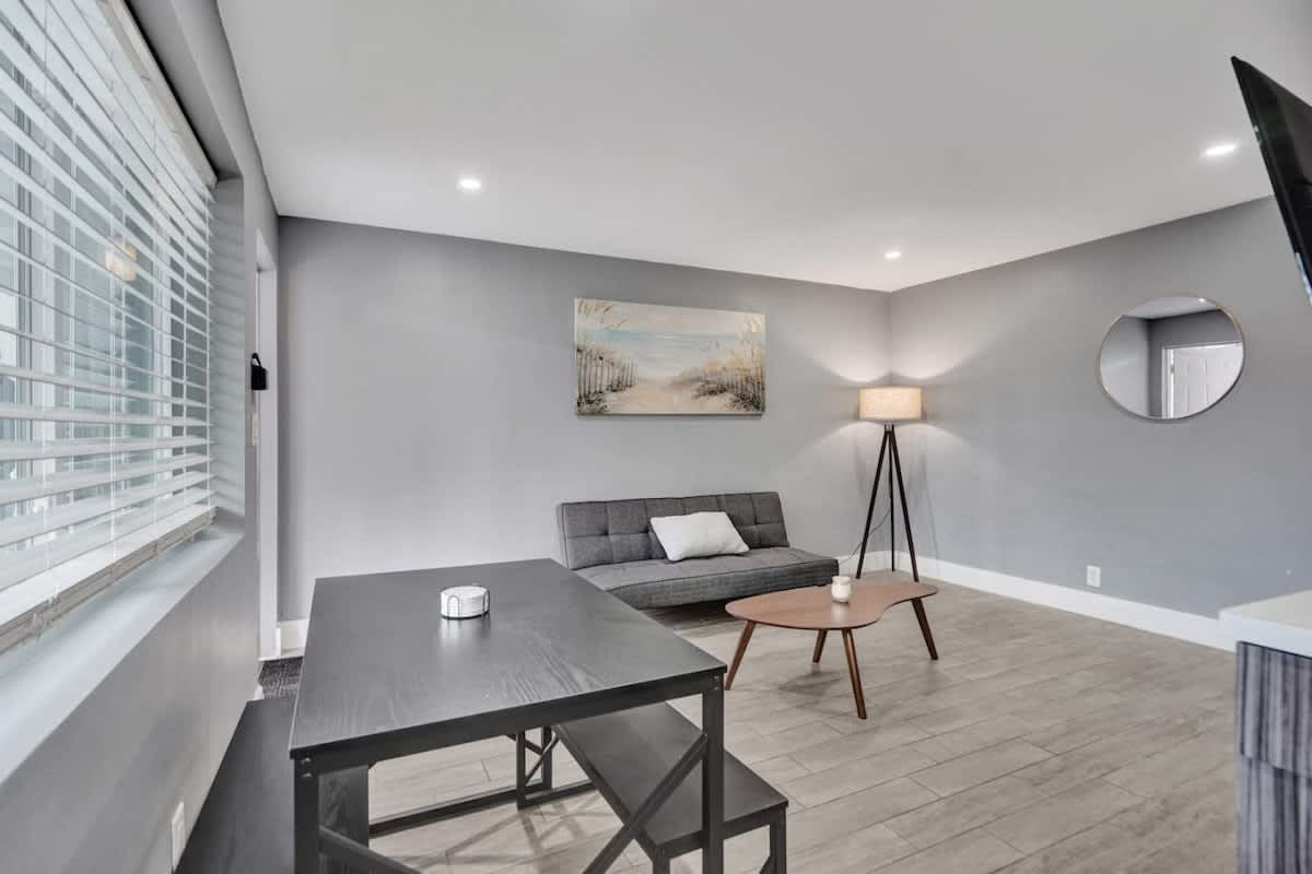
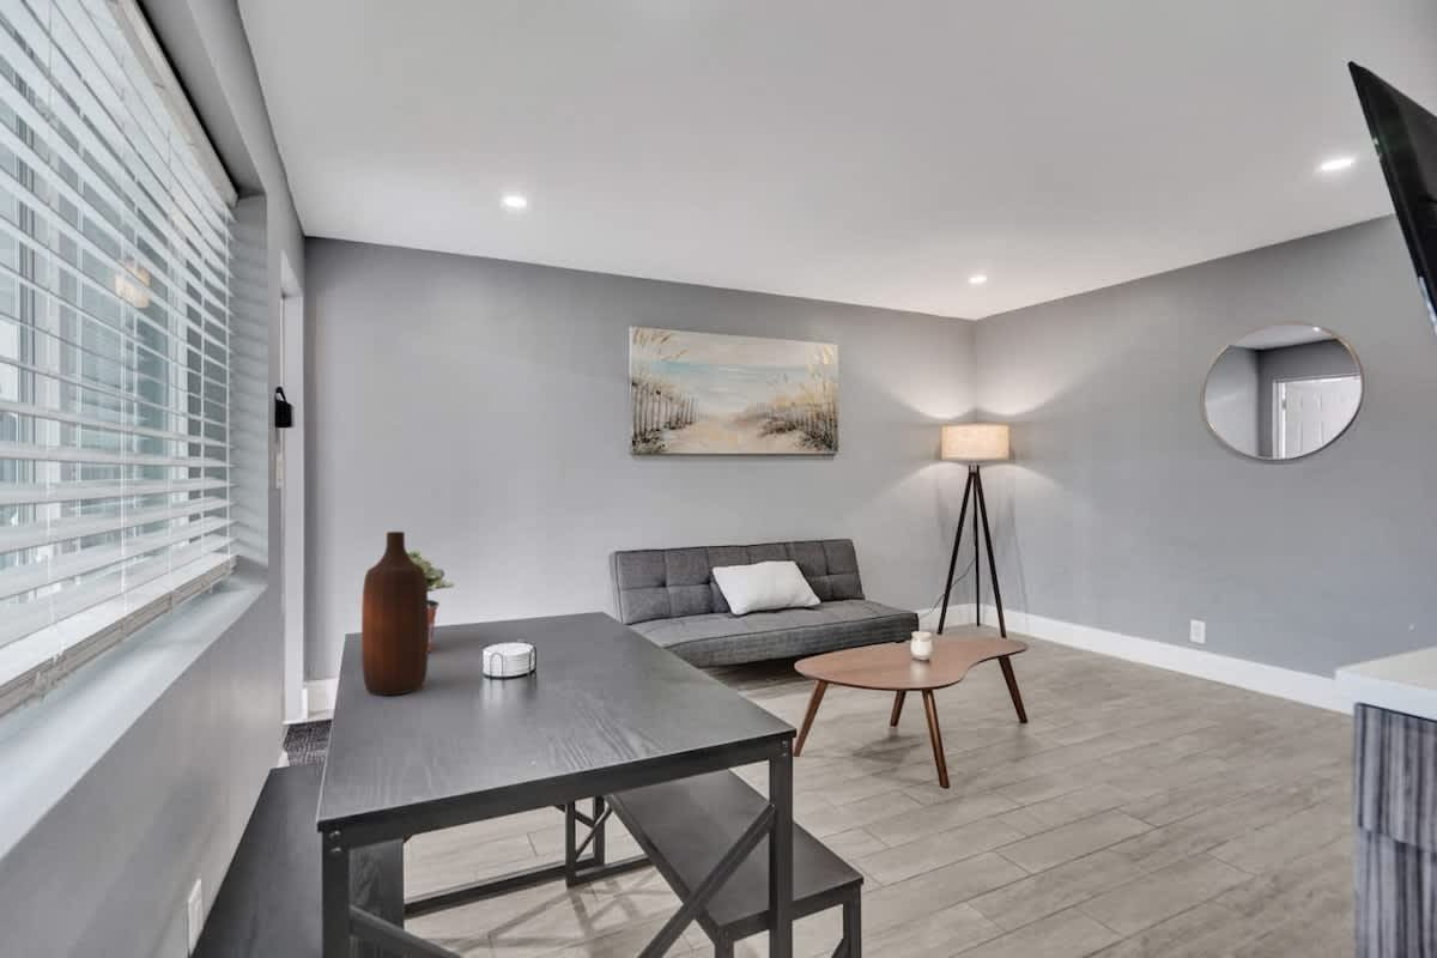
+ potted plant [406,548,455,653]
+ bottle [360,530,429,696]
